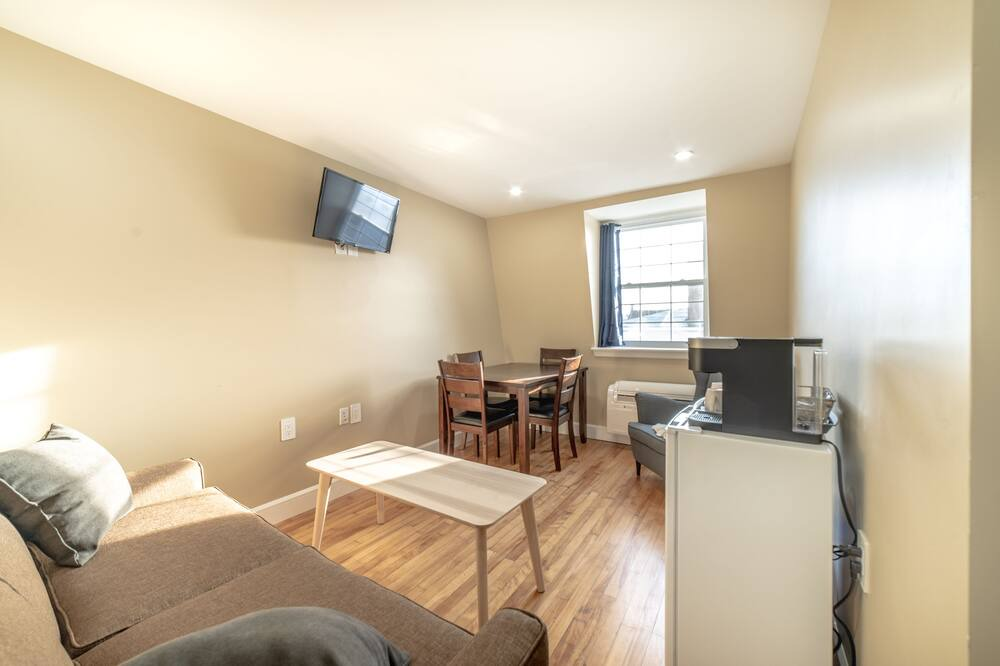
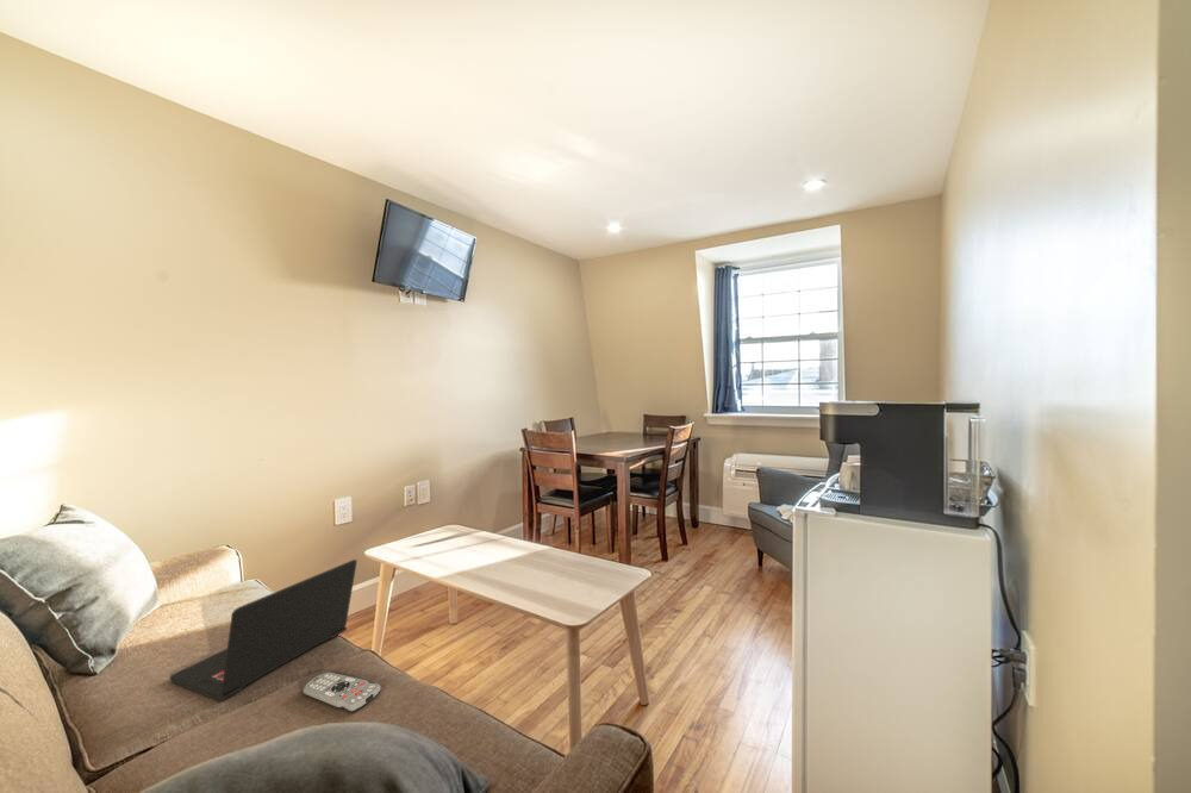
+ remote control [303,672,381,713]
+ laptop [169,558,358,701]
